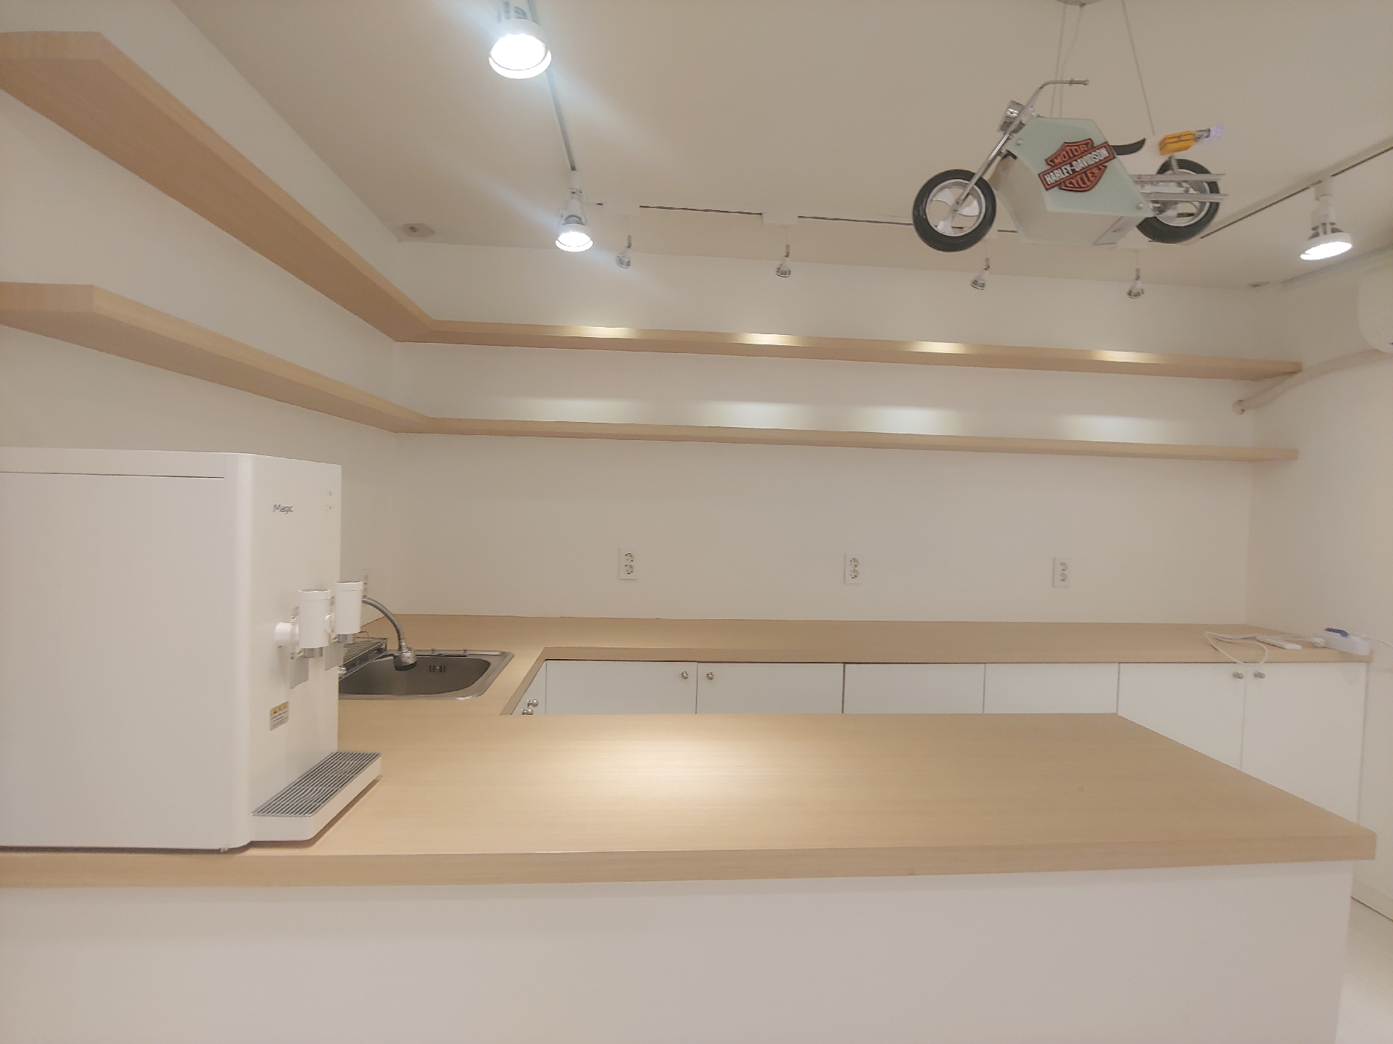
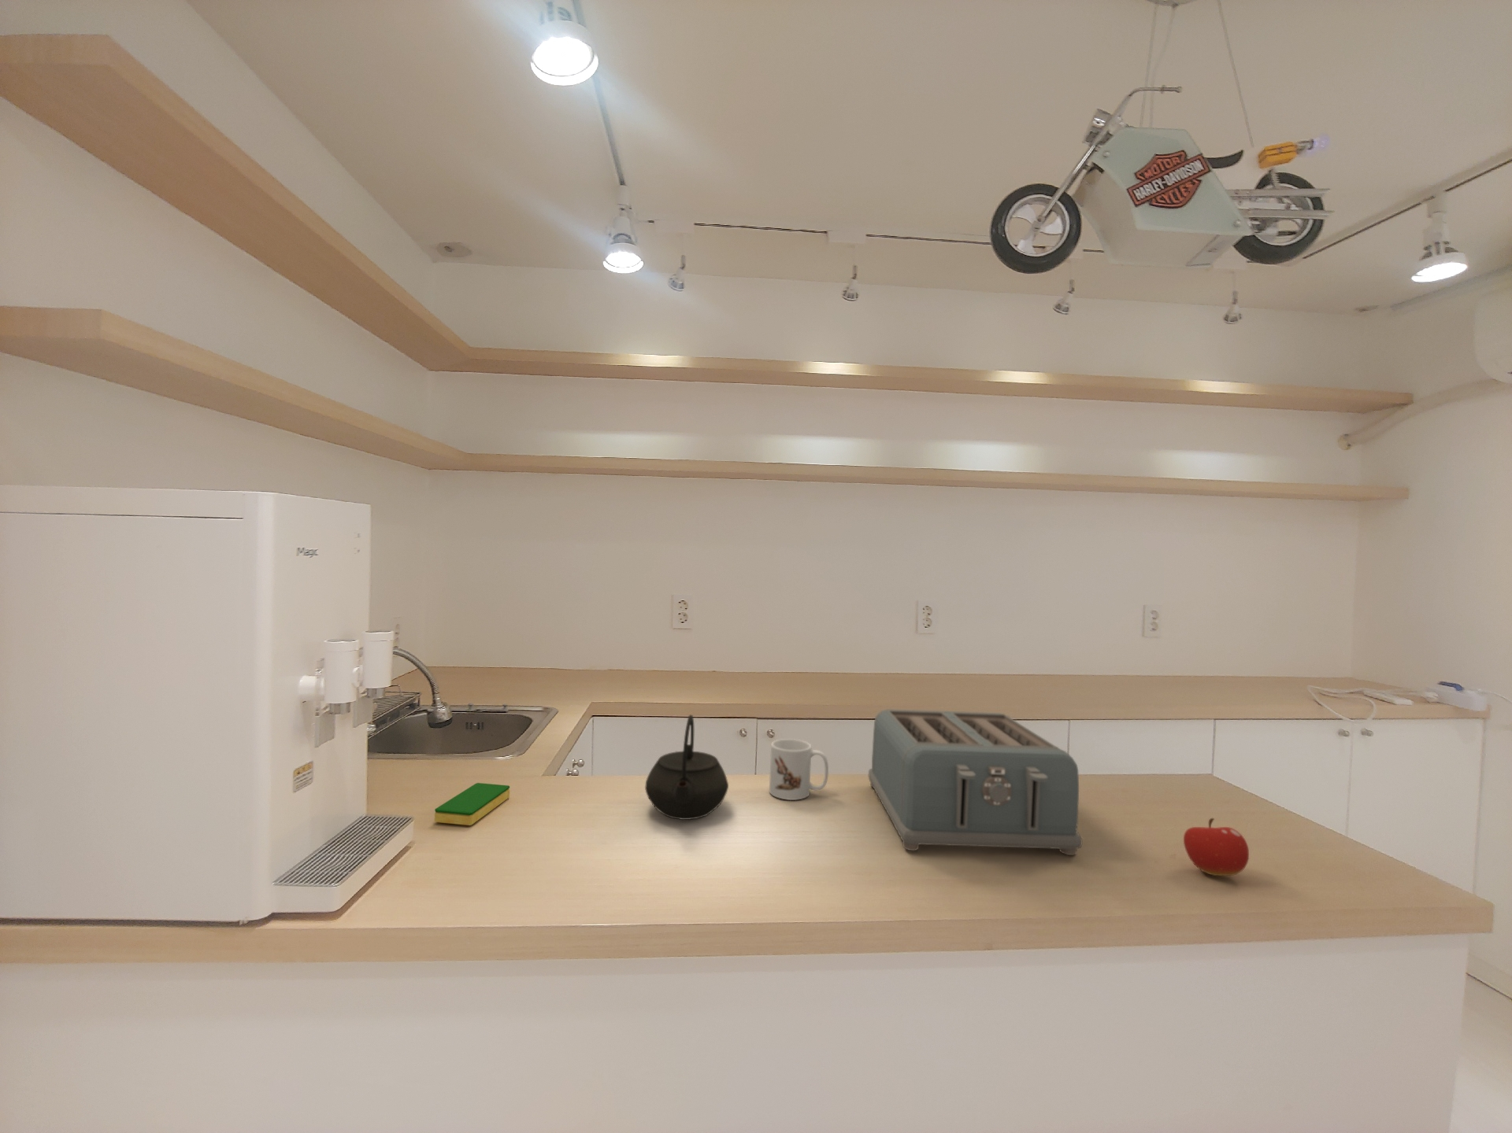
+ fruit [1183,818,1250,876]
+ mug [769,738,830,801]
+ kettle [644,714,730,821]
+ dish sponge [433,782,511,826]
+ toaster [868,708,1083,856]
